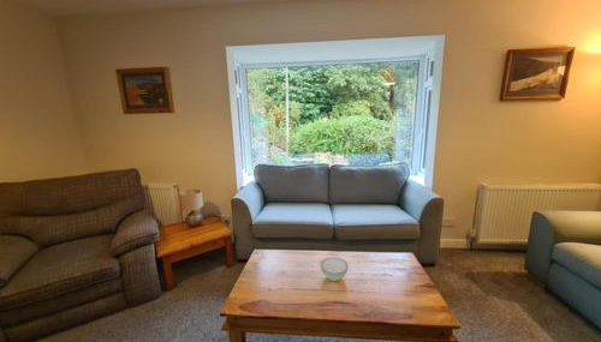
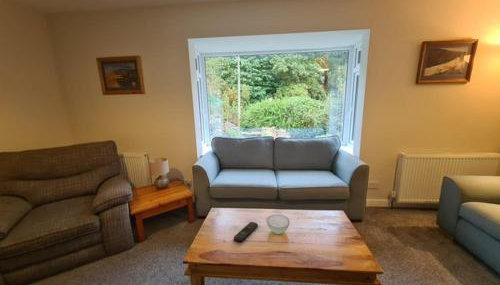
+ remote control [233,221,259,243]
